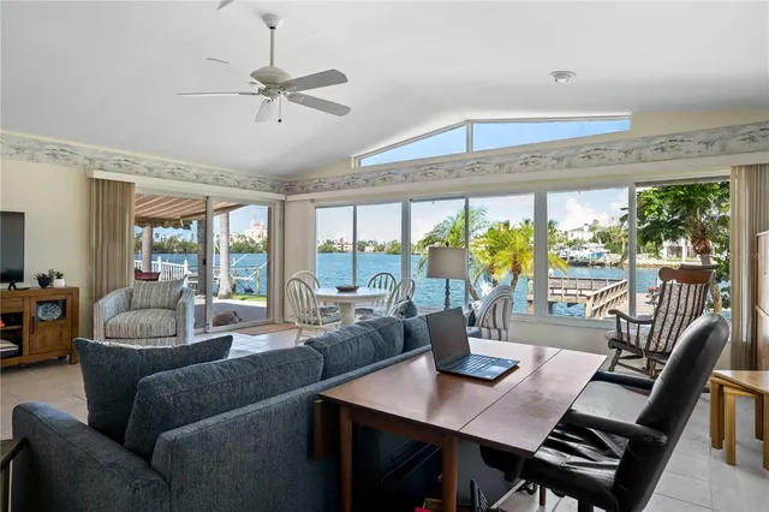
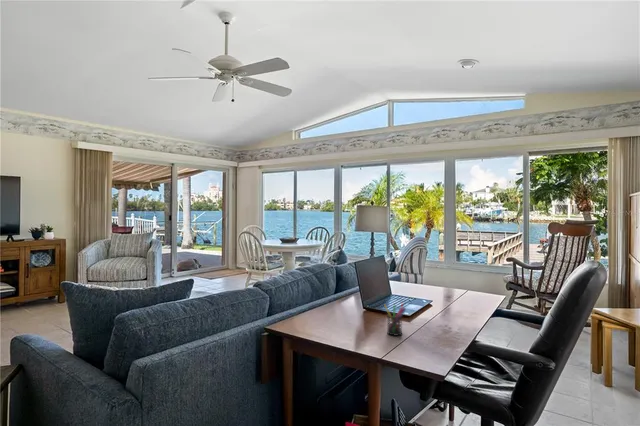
+ pen holder [383,301,407,337]
